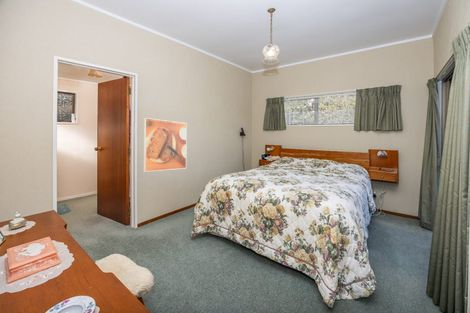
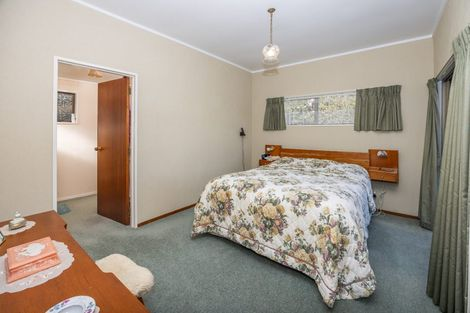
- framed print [143,117,188,173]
